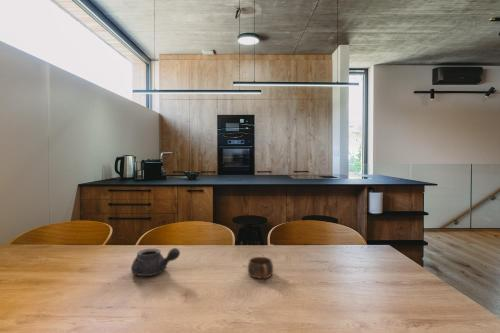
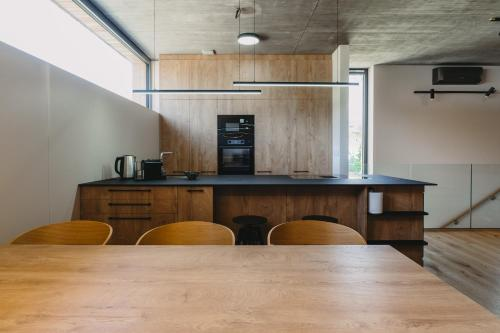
- teapot [130,247,181,277]
- cup [247,256,274,279]
